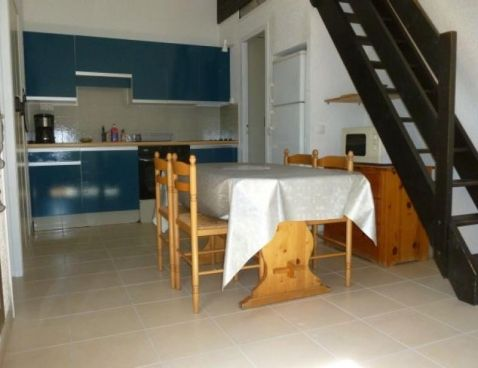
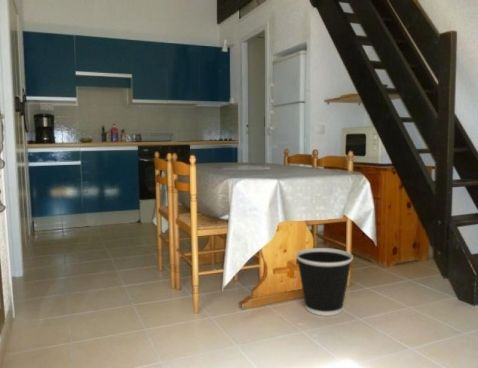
+ wastebasket [295,247,354,317]
